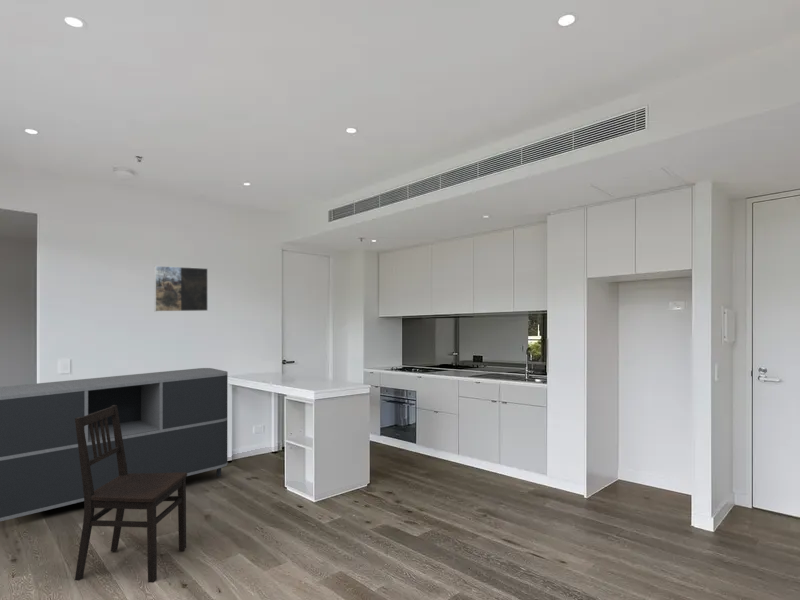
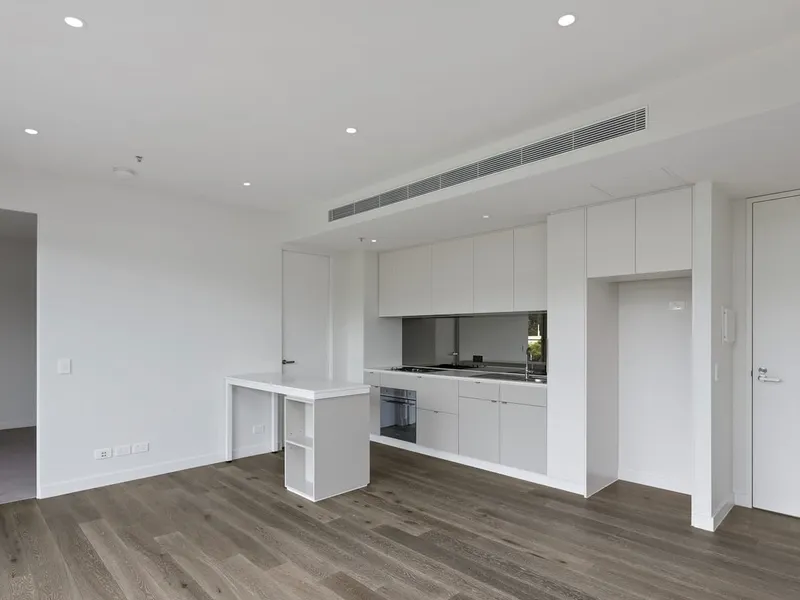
- dining chair [74,405,187,584]
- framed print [153,265,209,313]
- sideboard [0,367,229,522]
